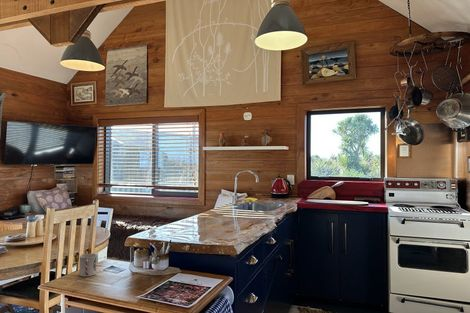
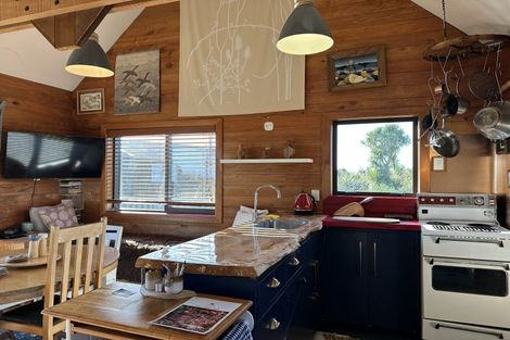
- cup [78,253,97,277]
